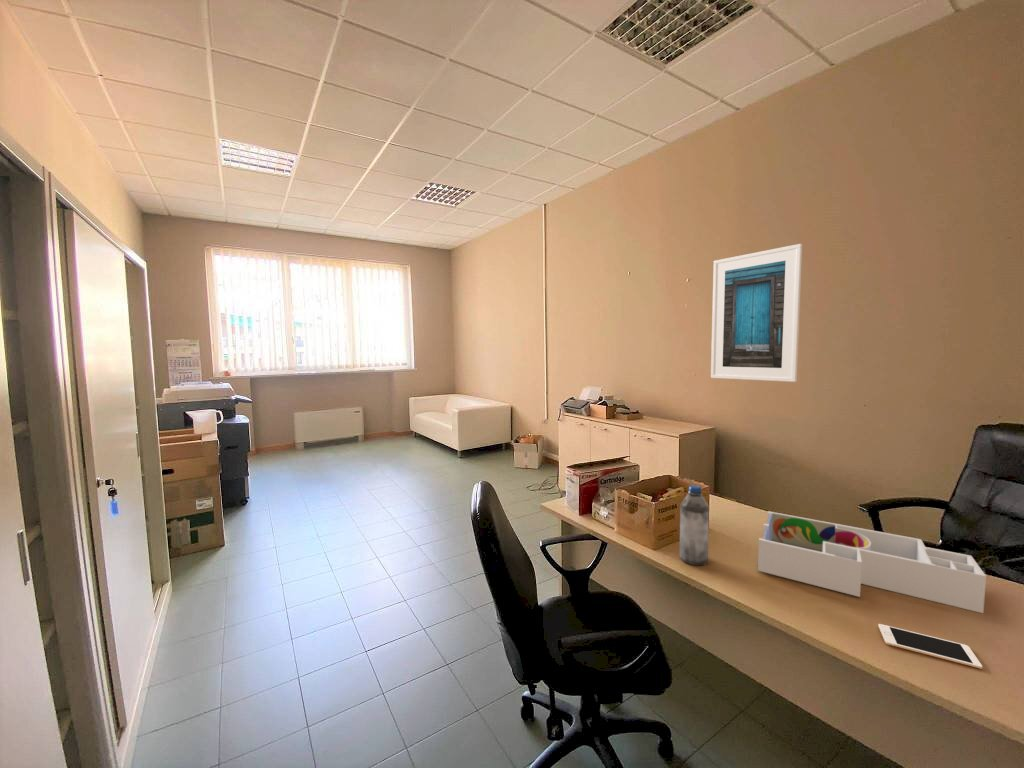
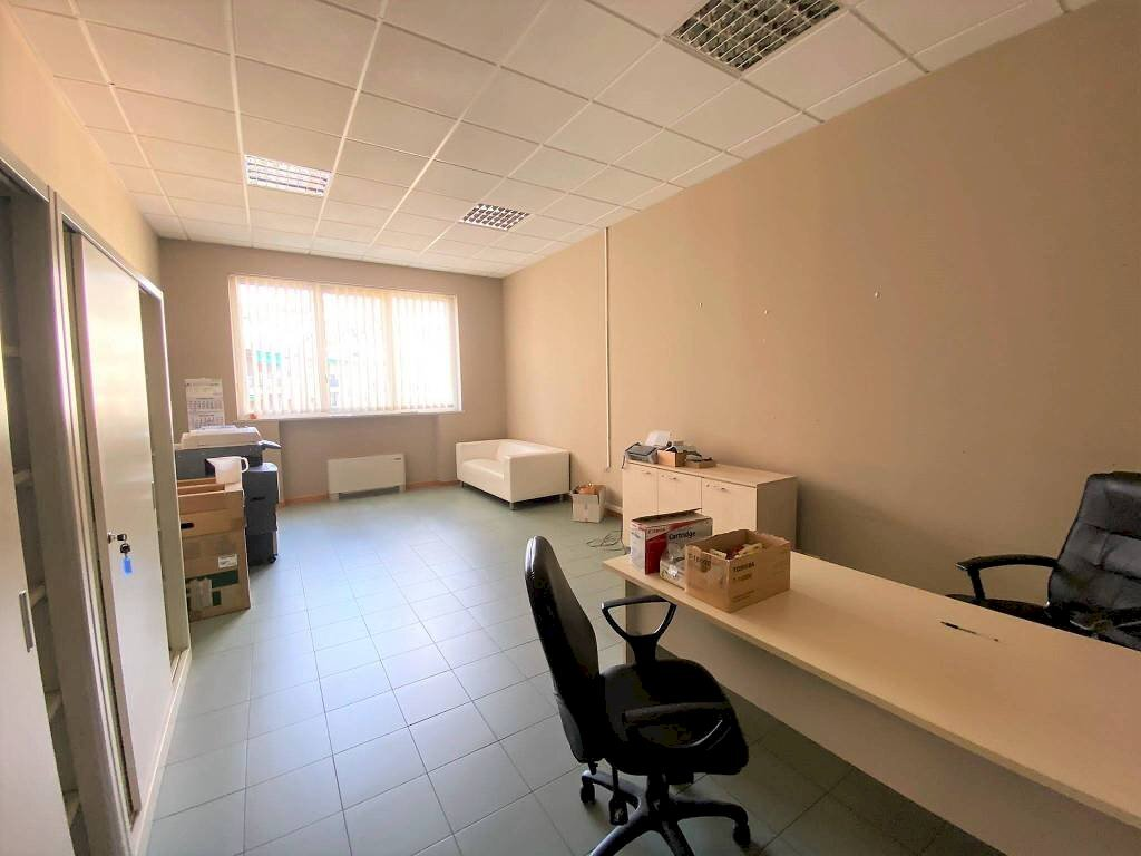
- desk organizer [757,510,987,614]
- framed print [710,243,803,383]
- water bottle [679,484,710,566]
- cell phone [877,623,983,670]
